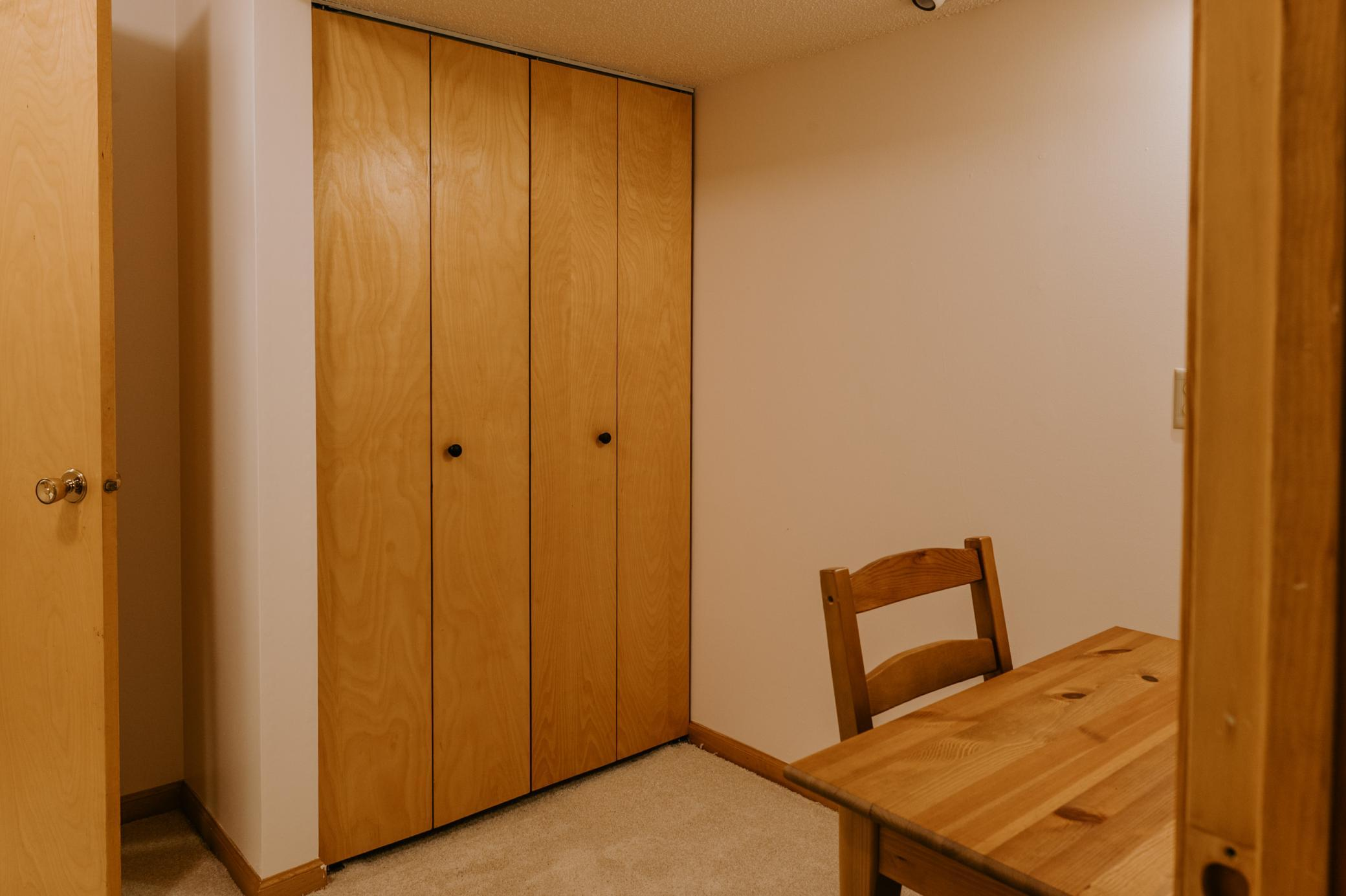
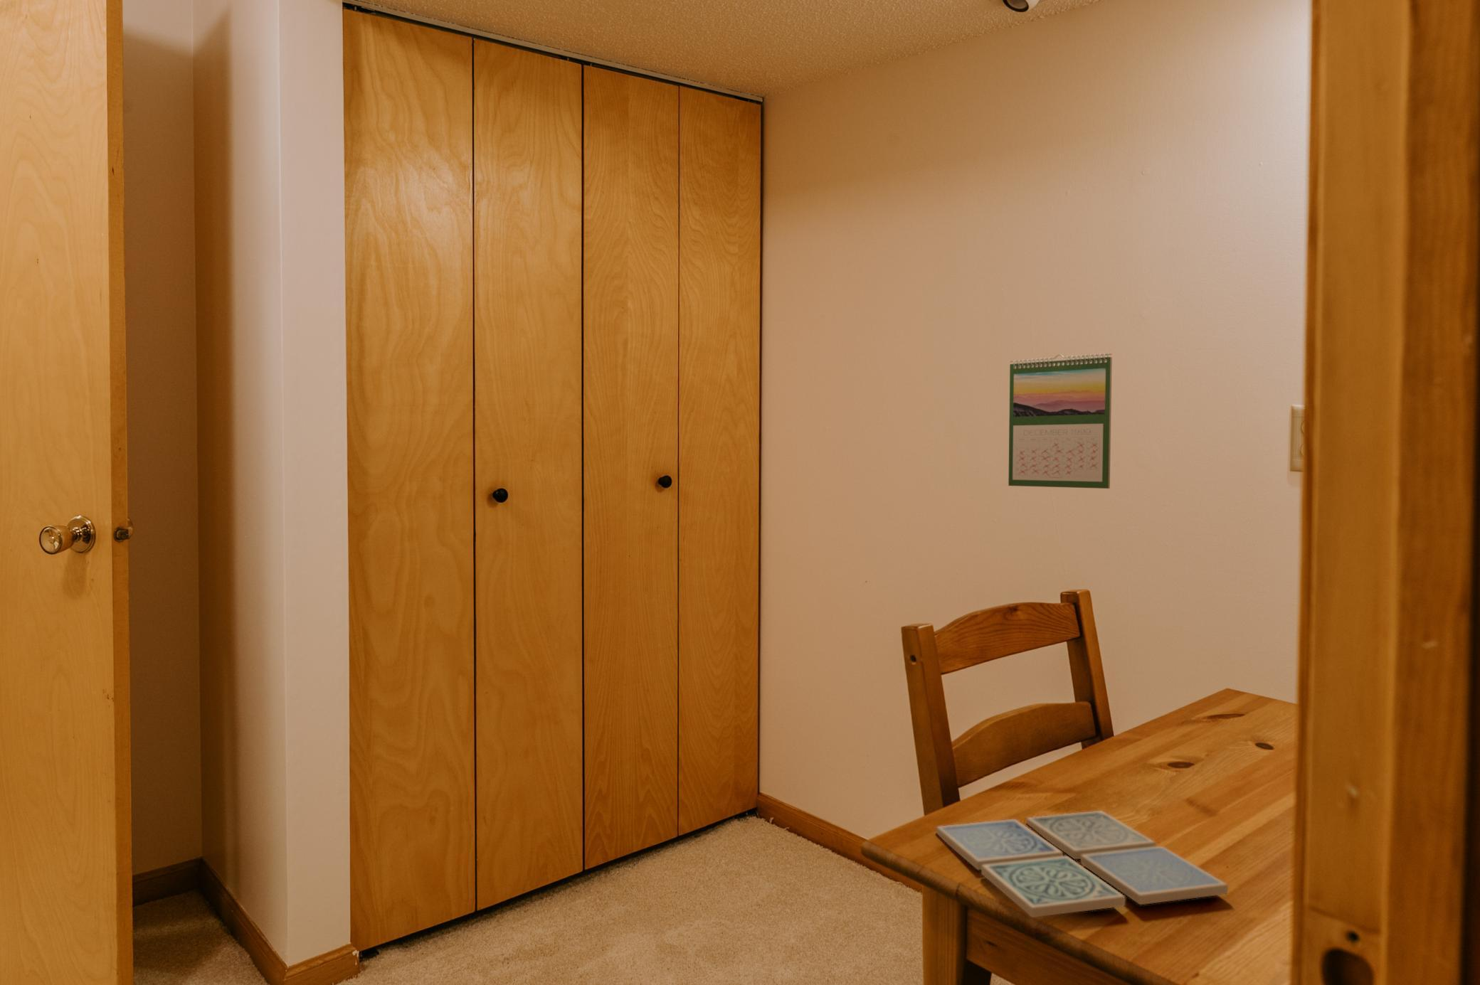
+ drink coaster [936,810,1229,918]
+ calendar [1007,353,1113,489]
